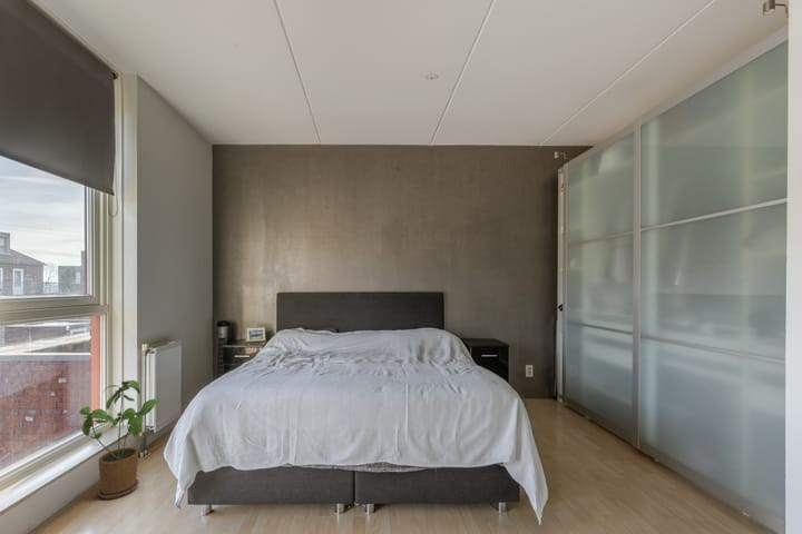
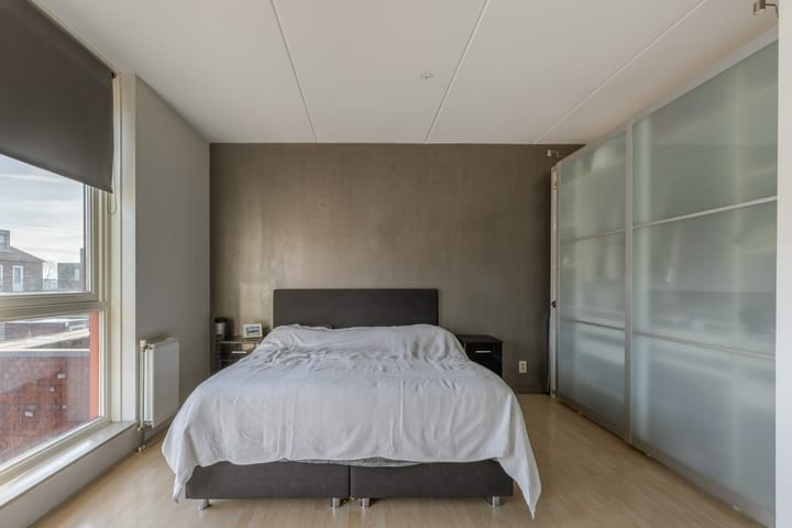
- house plant [78,379,165,501]
